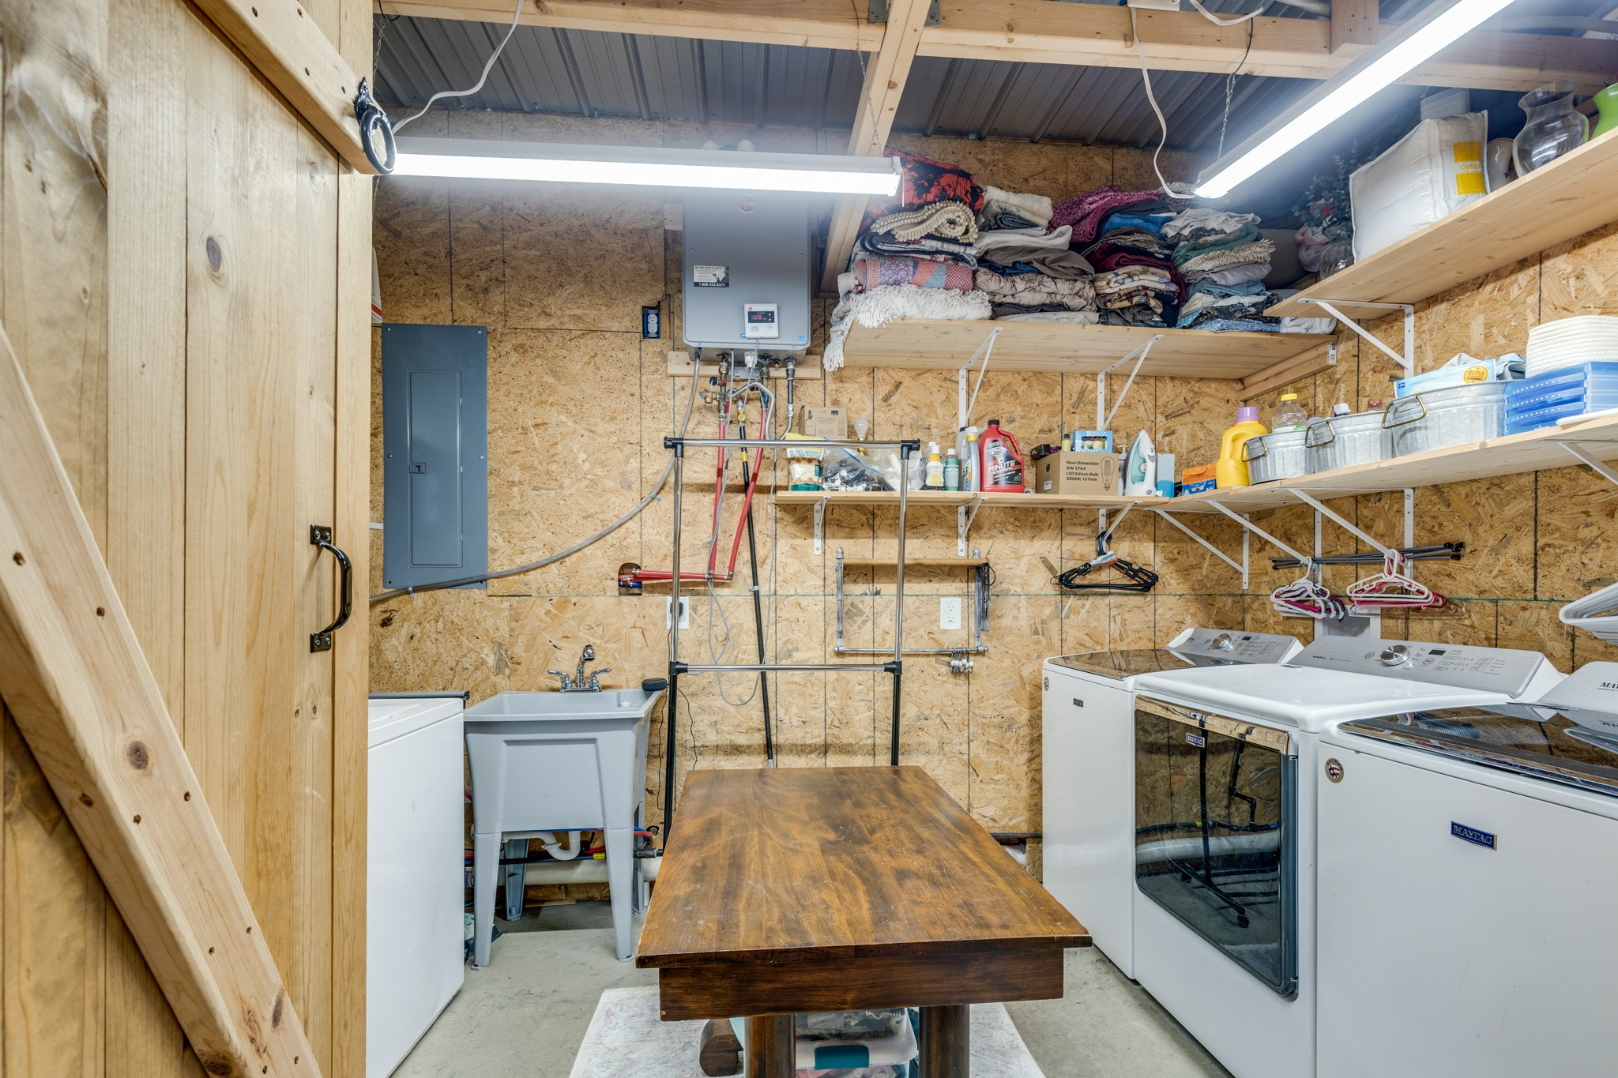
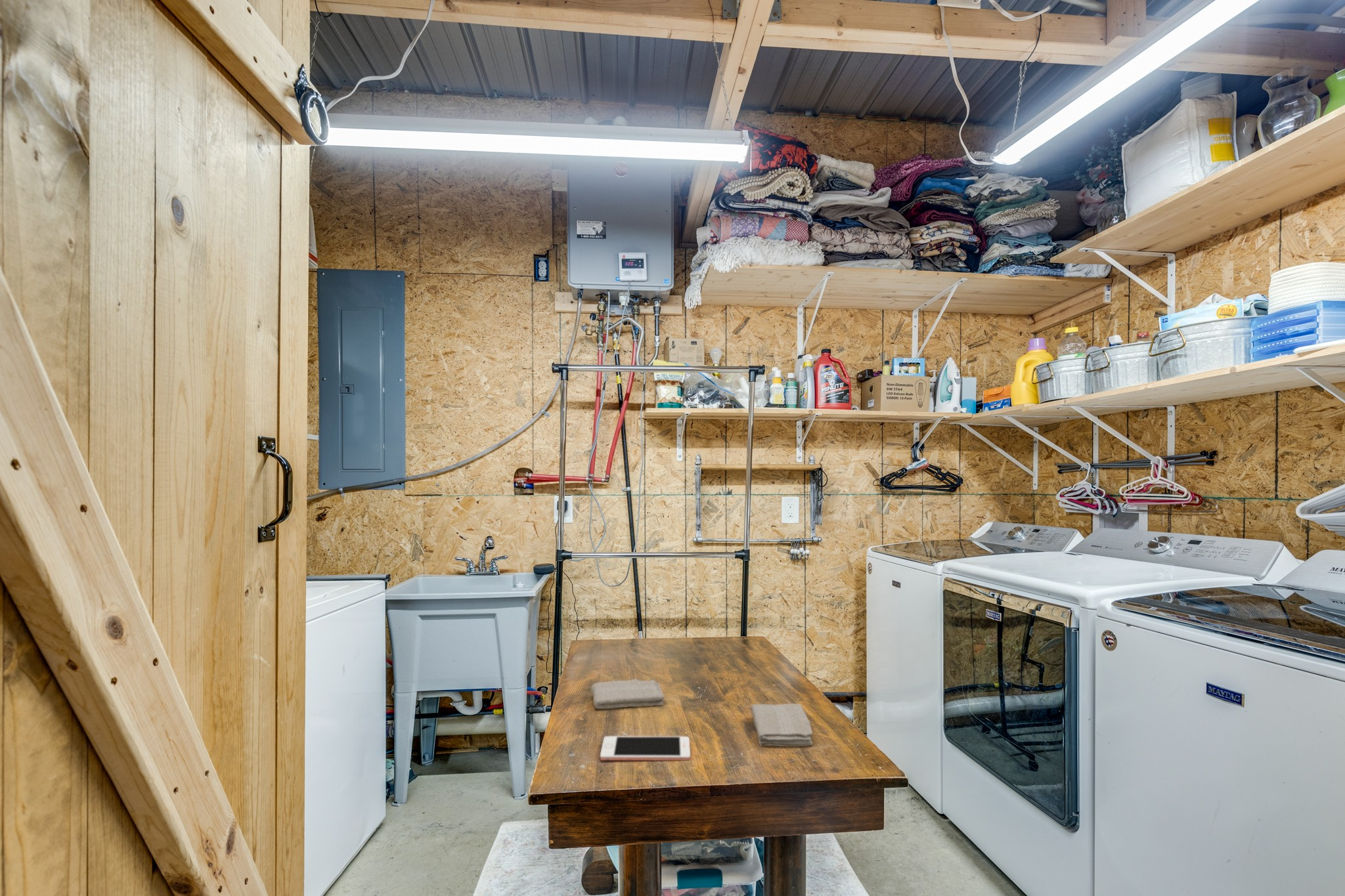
+ washcloth [590,678,665,710]
+ washcloth [749,703,814,747]
+ cell phone [600,735,691,761]
